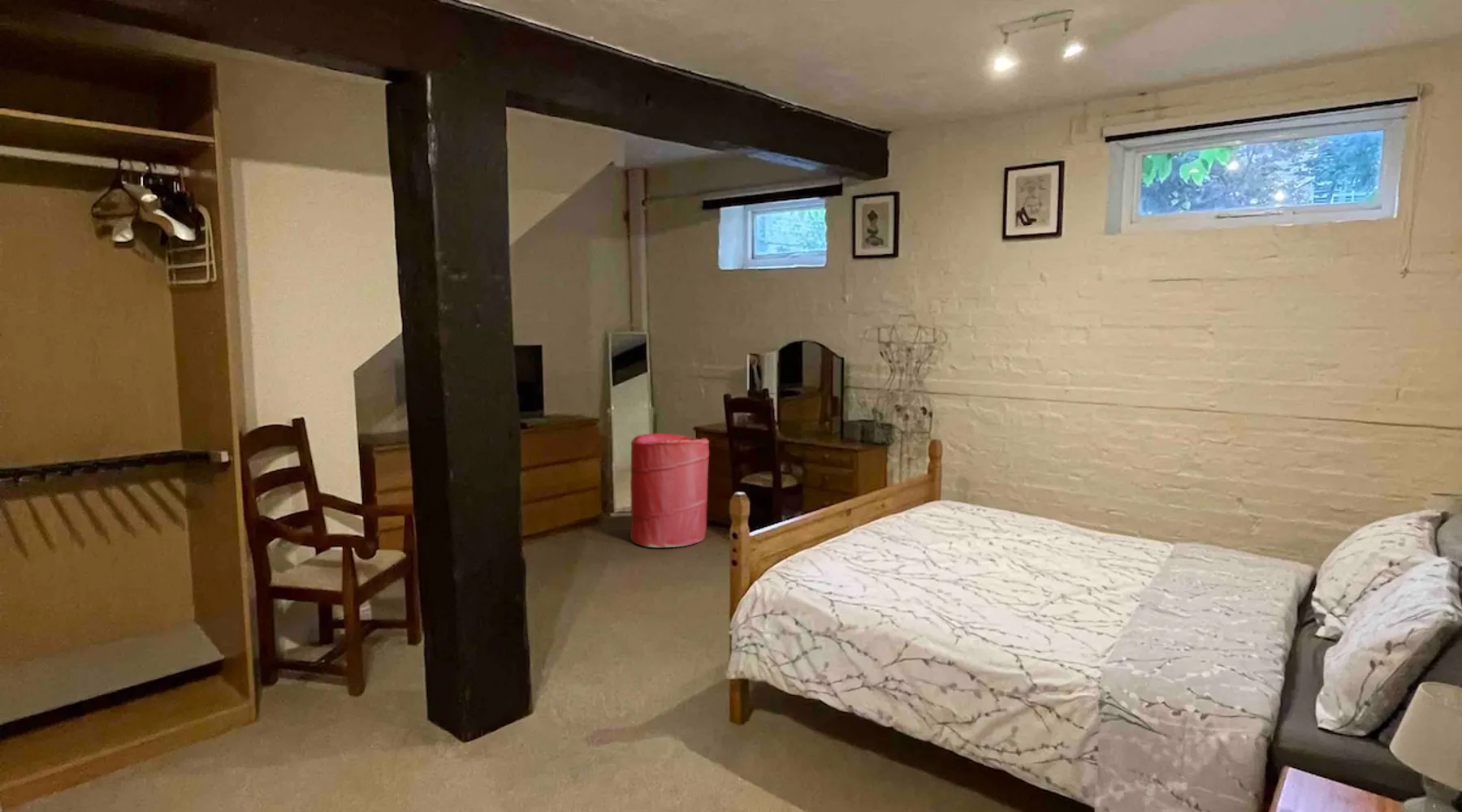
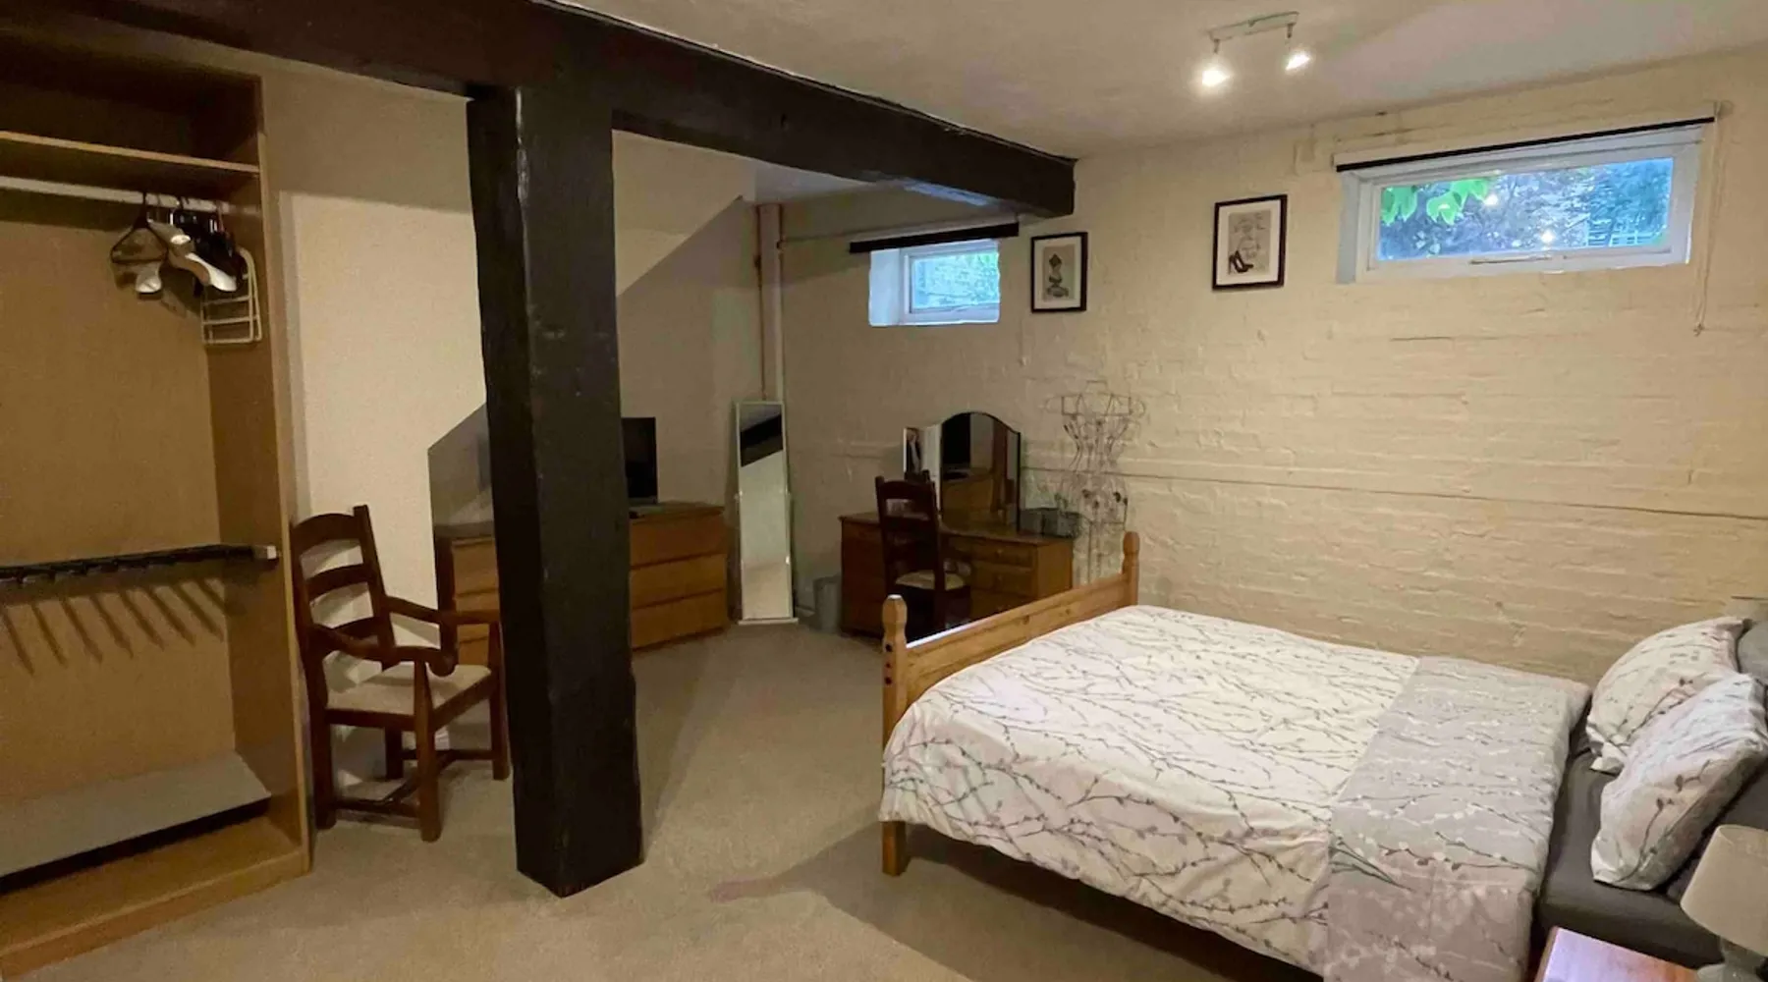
- laundry hamper [629,433,710,548]
